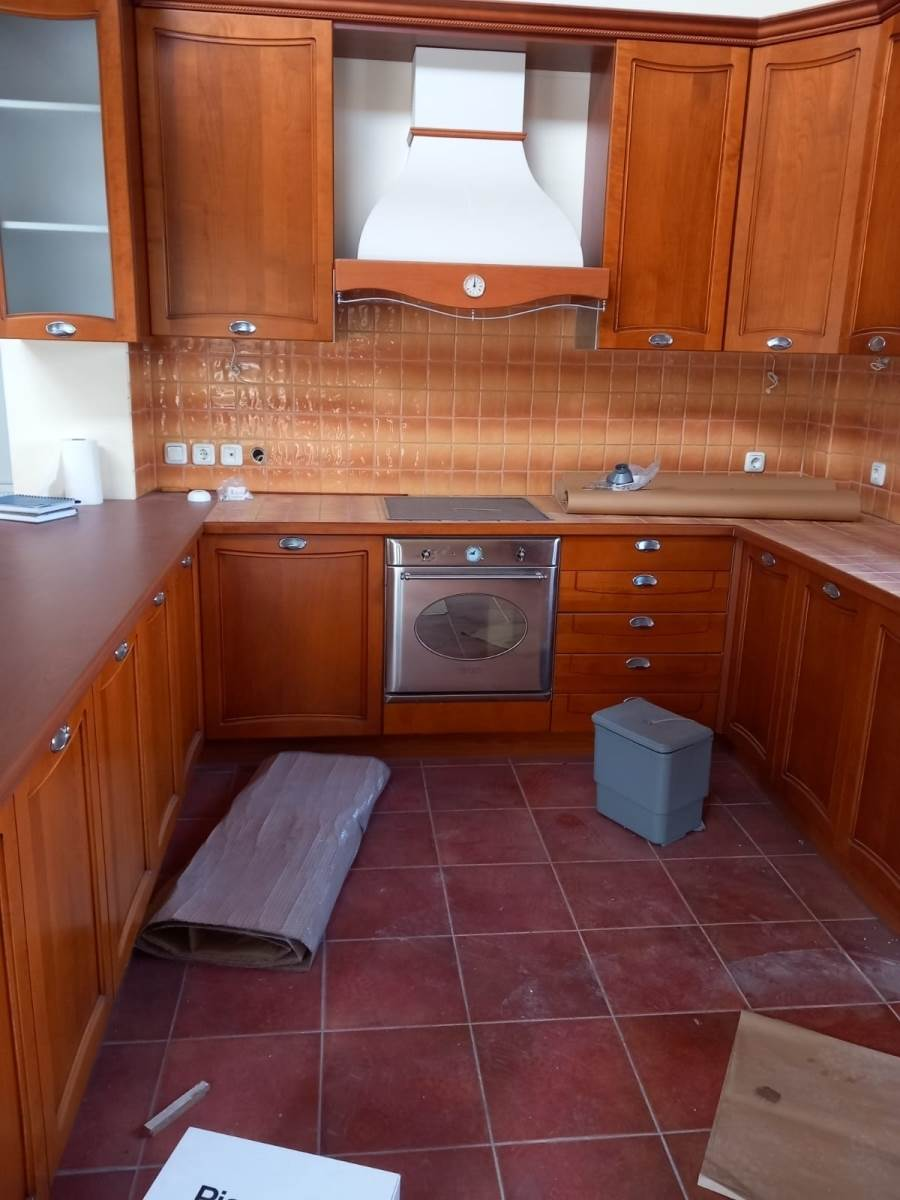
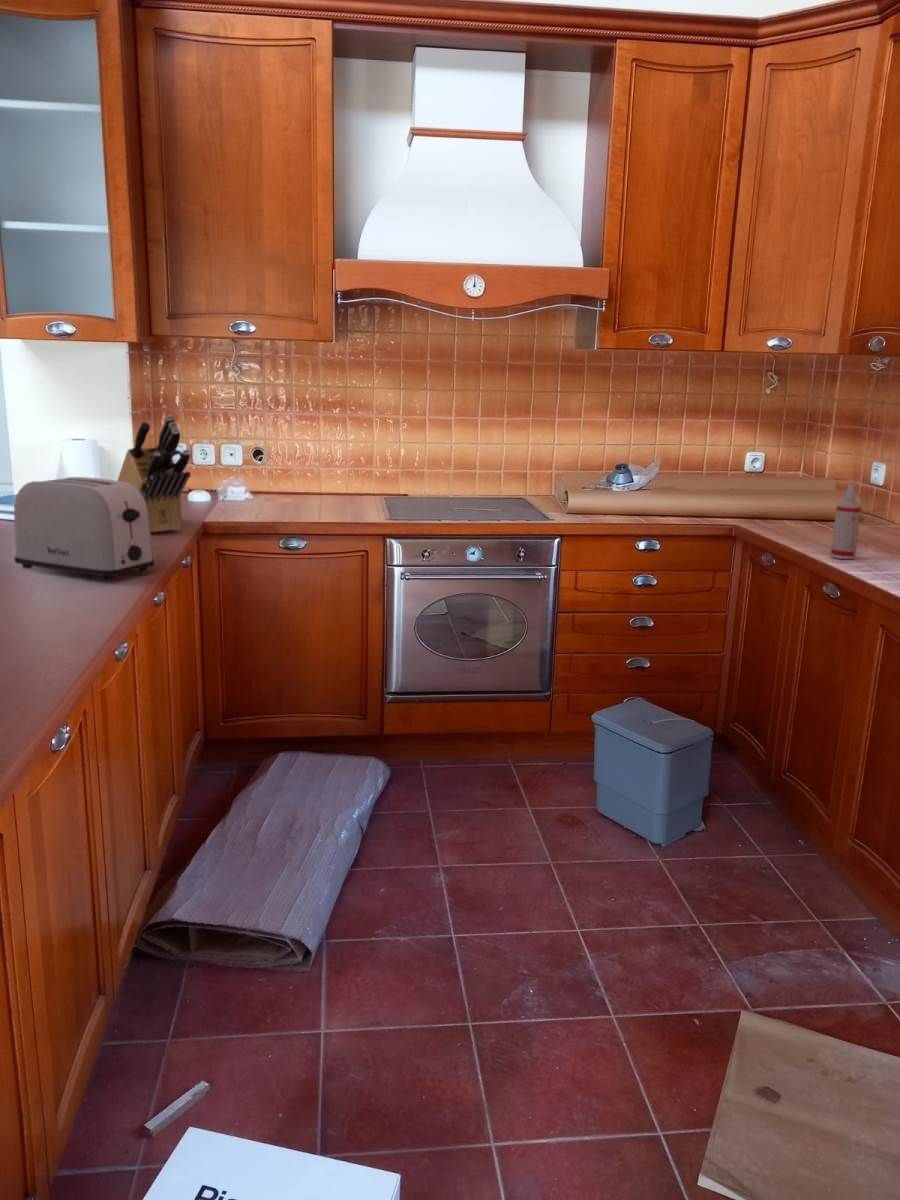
+ spray bottle [829,482,863,560]
+ knife block [116,414,192,533]
+ toaster [13,476,155,582]
